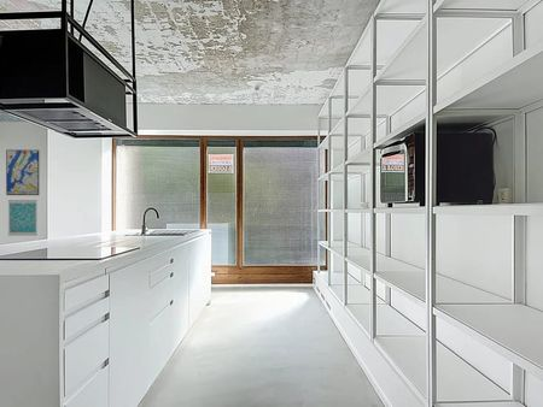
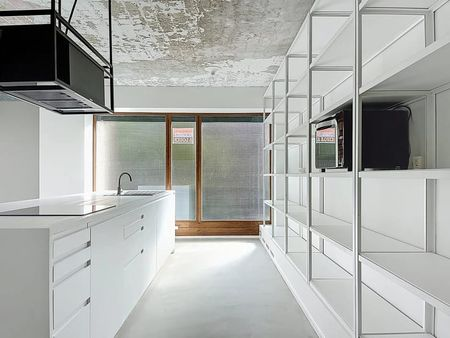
- wall art [5,148,40,196]
- wall art [7,199,39,236]
